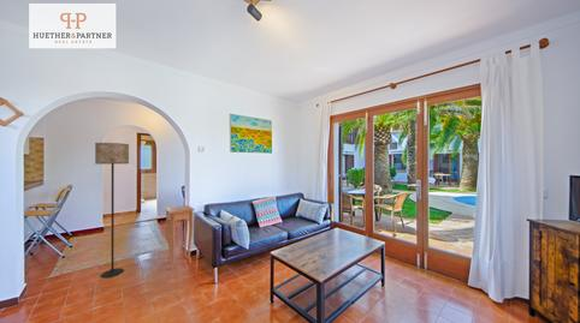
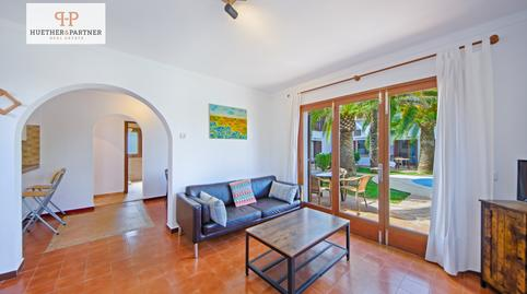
- side table [164,204,196,270]
- floor lamp [94,142,130,279]
